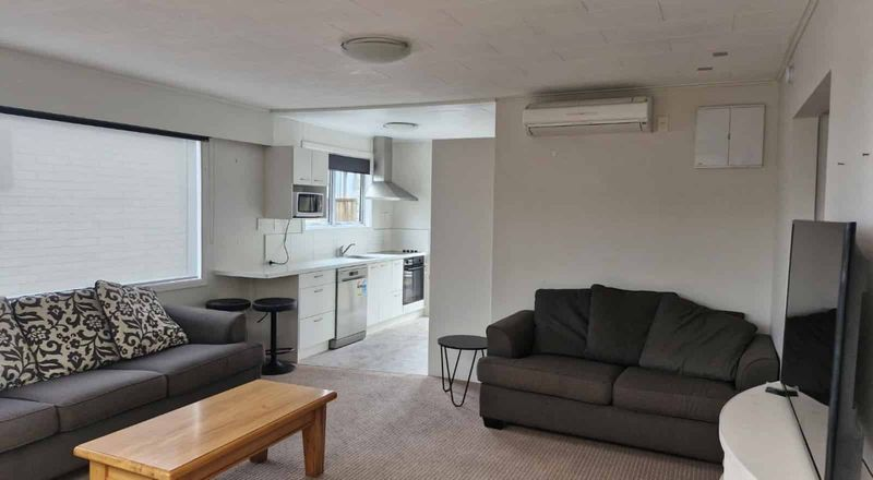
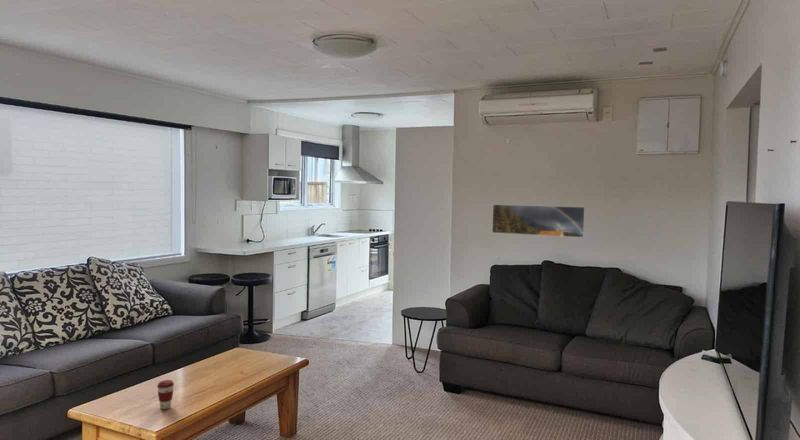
+ coffee cup [156,379,175,410]
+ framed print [491,203,586,239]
